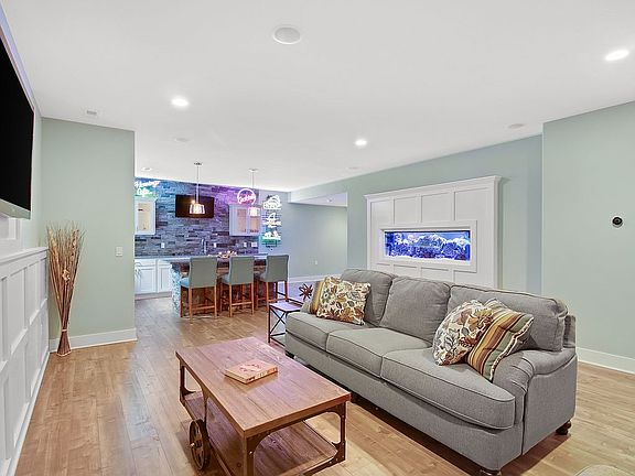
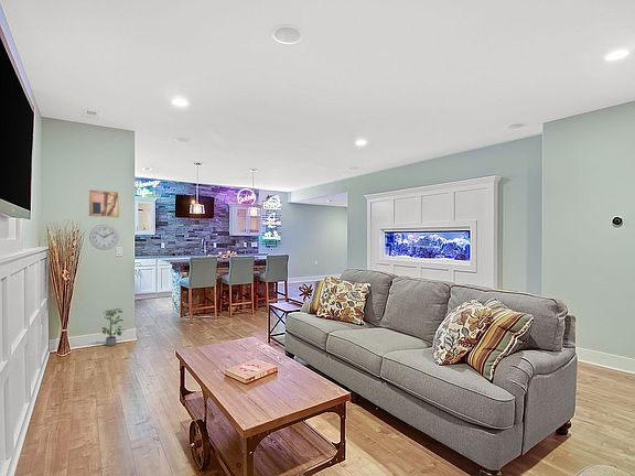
+ wall art [88,190,120,218]
+ potted plant [101,307,127,347]
+ wall clock [88,224,120,251]
